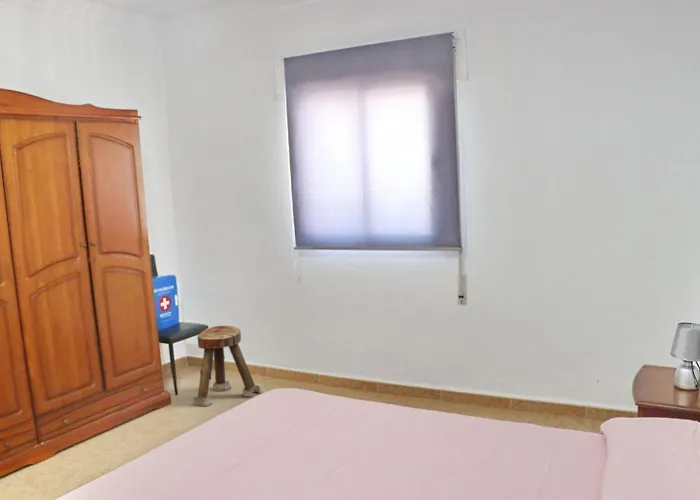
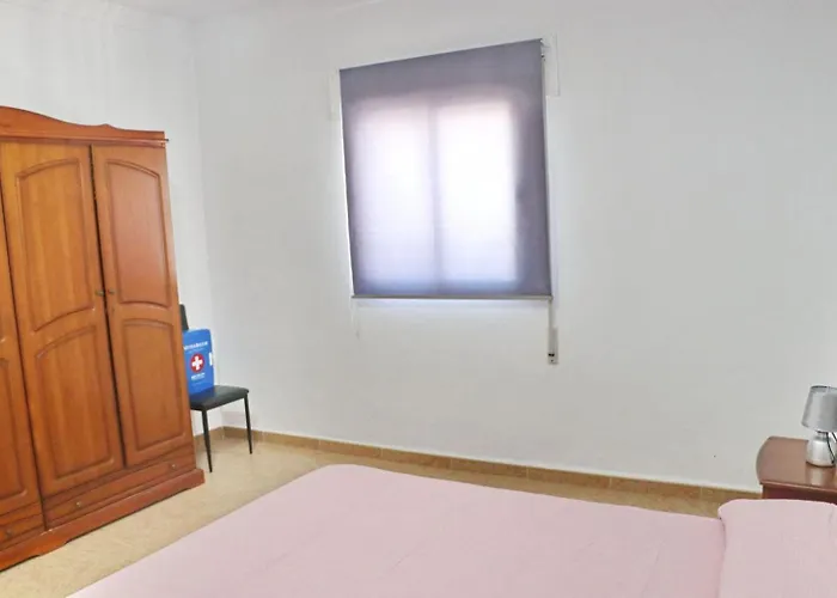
- stool [193,325,262,407]
